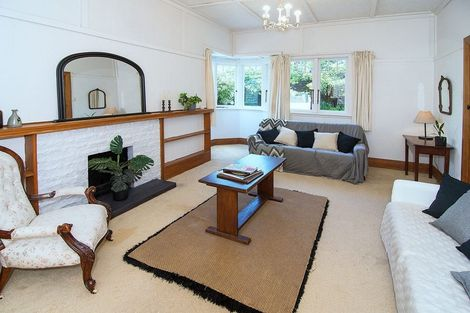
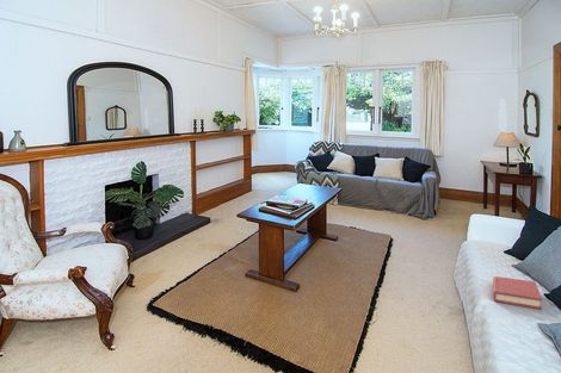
+ hardback book [492,275,543,310]
